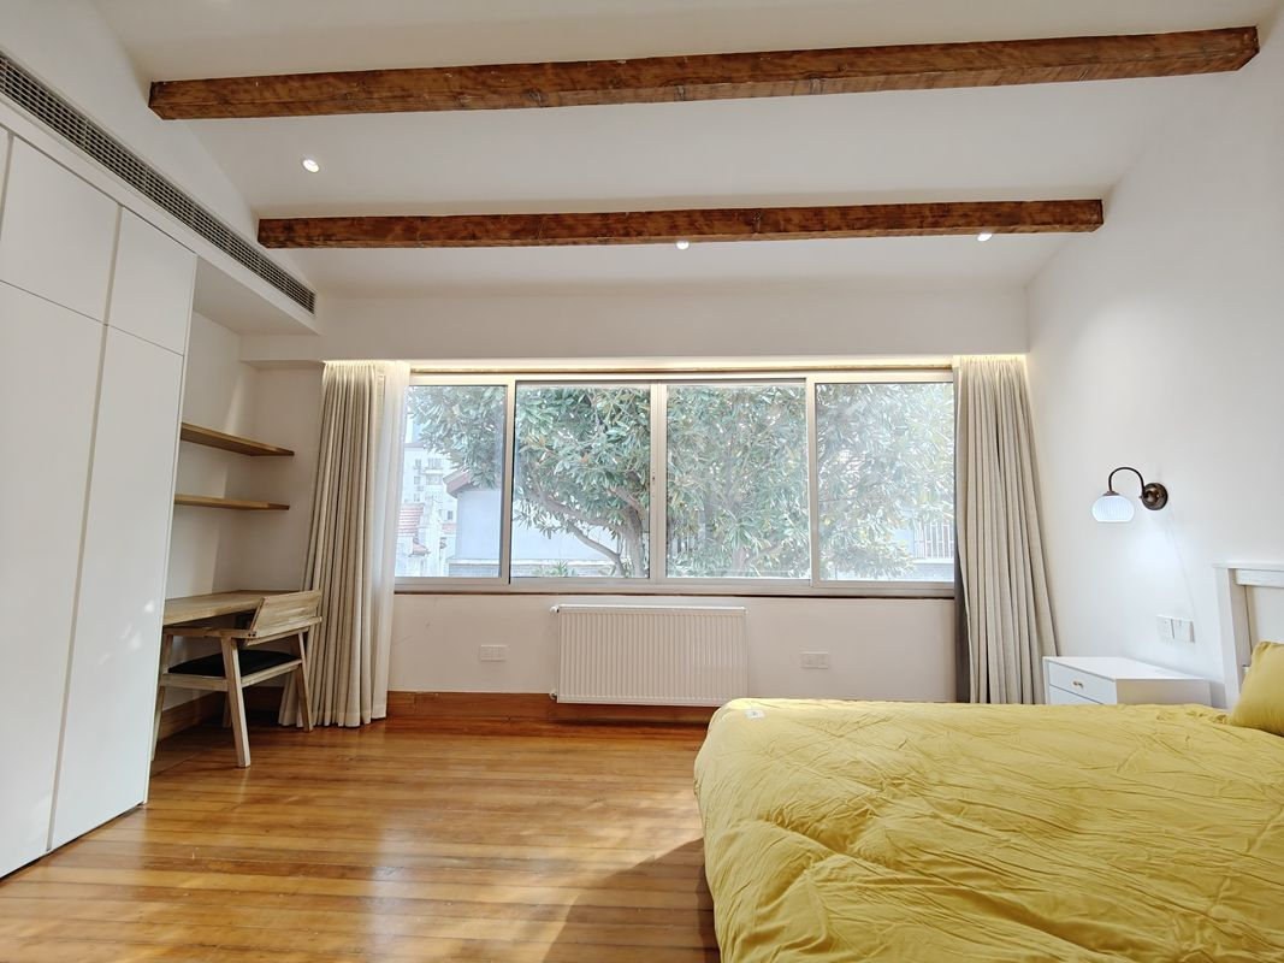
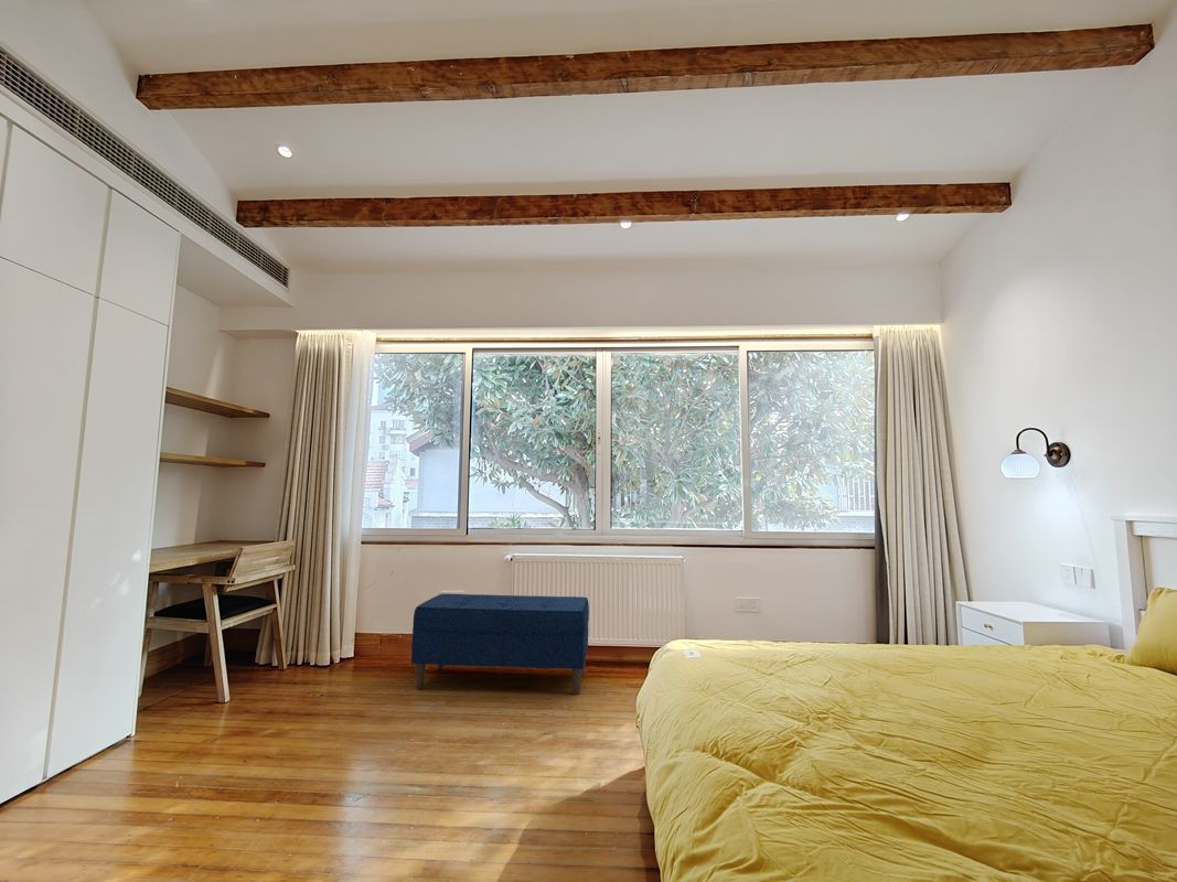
+ bench [410,593,590,696]
